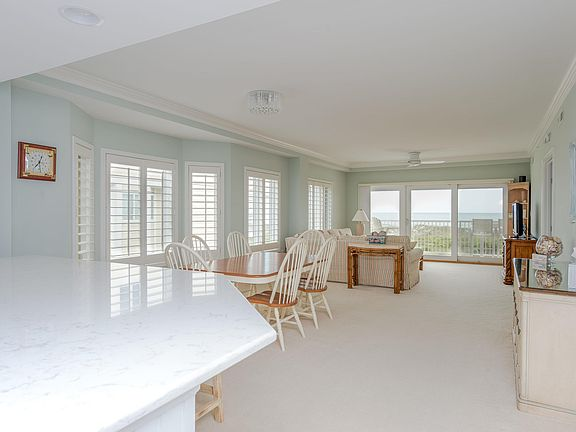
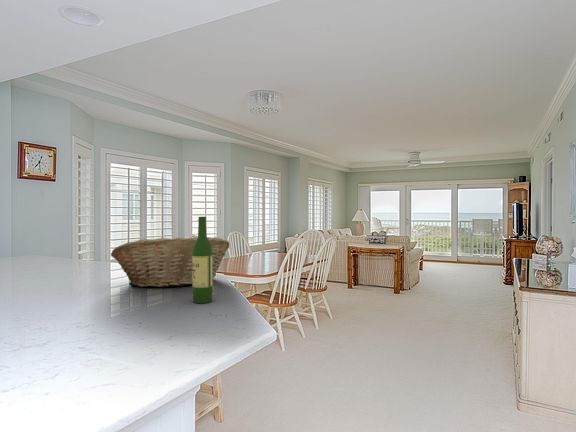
+ fruit basket [110,236,230,288]
+ wine bottle [192,216,213,304]
